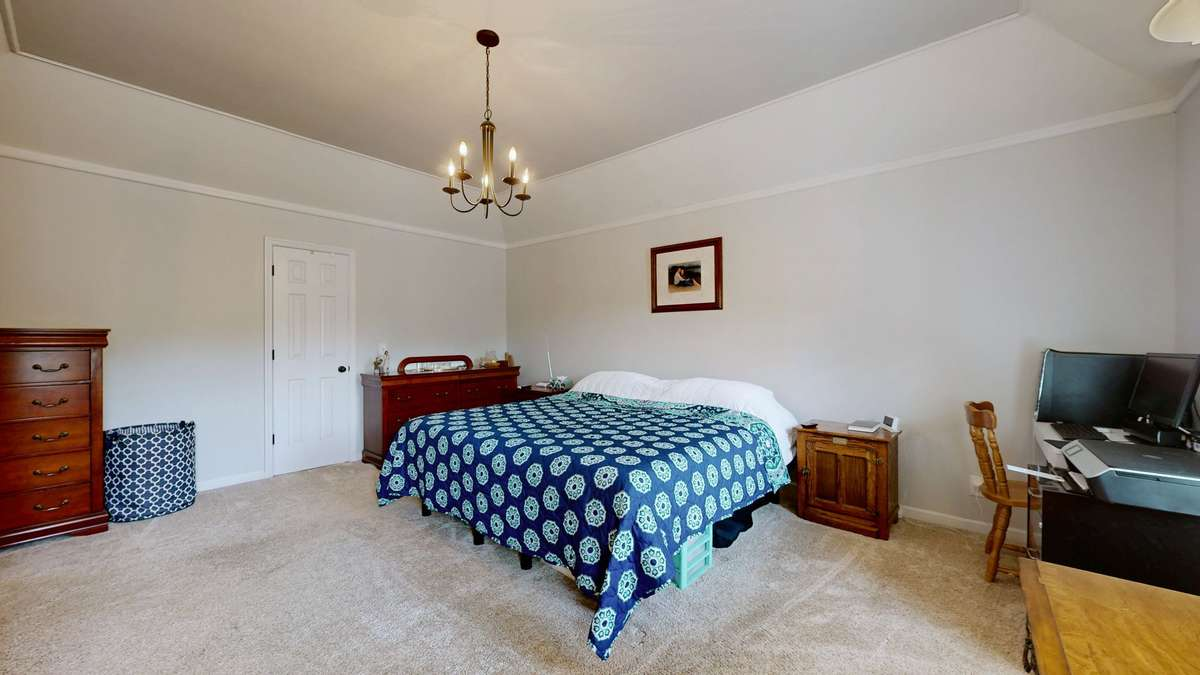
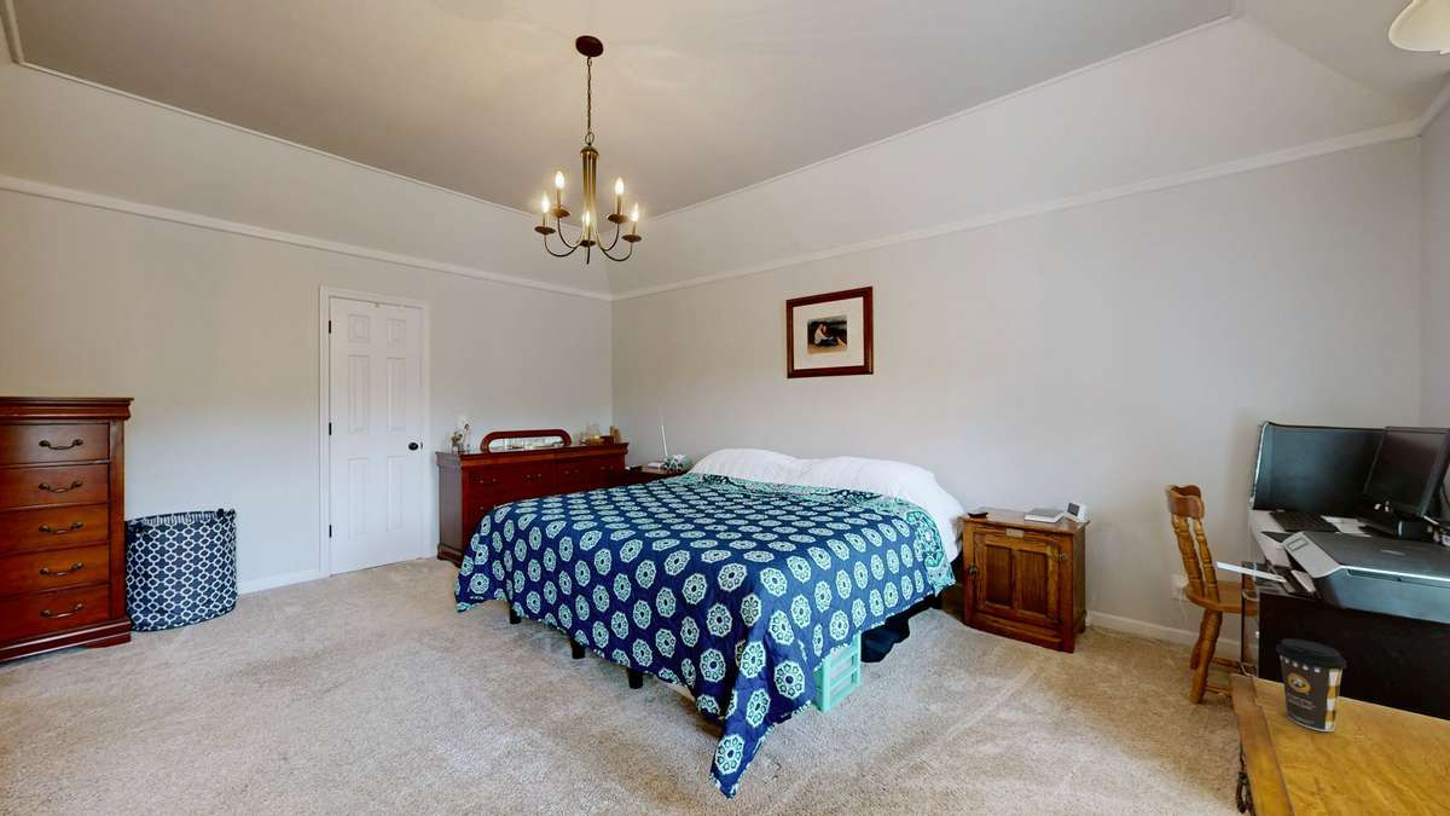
+ coffee cup [1275,638,1348,733]
